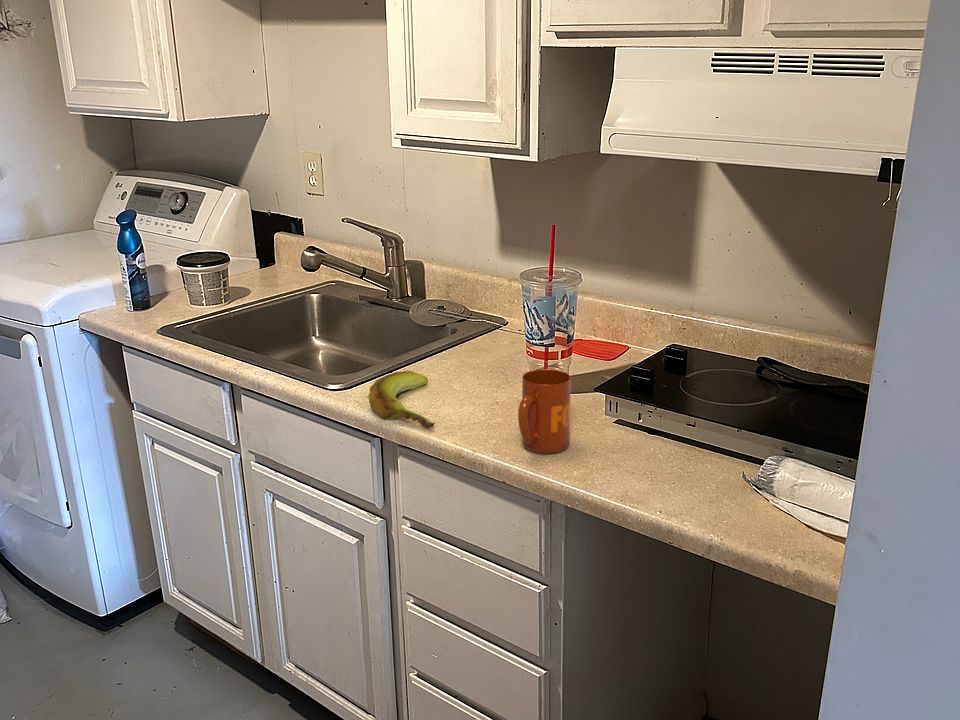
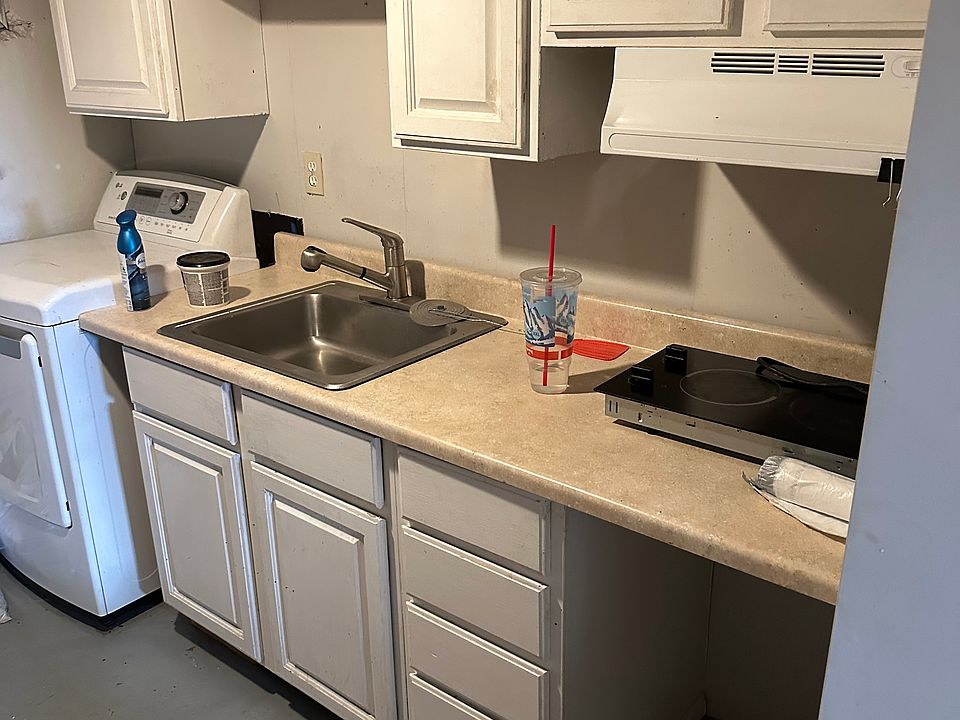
- mug [517,368,572,455]
- banana [367,370,436,428]
